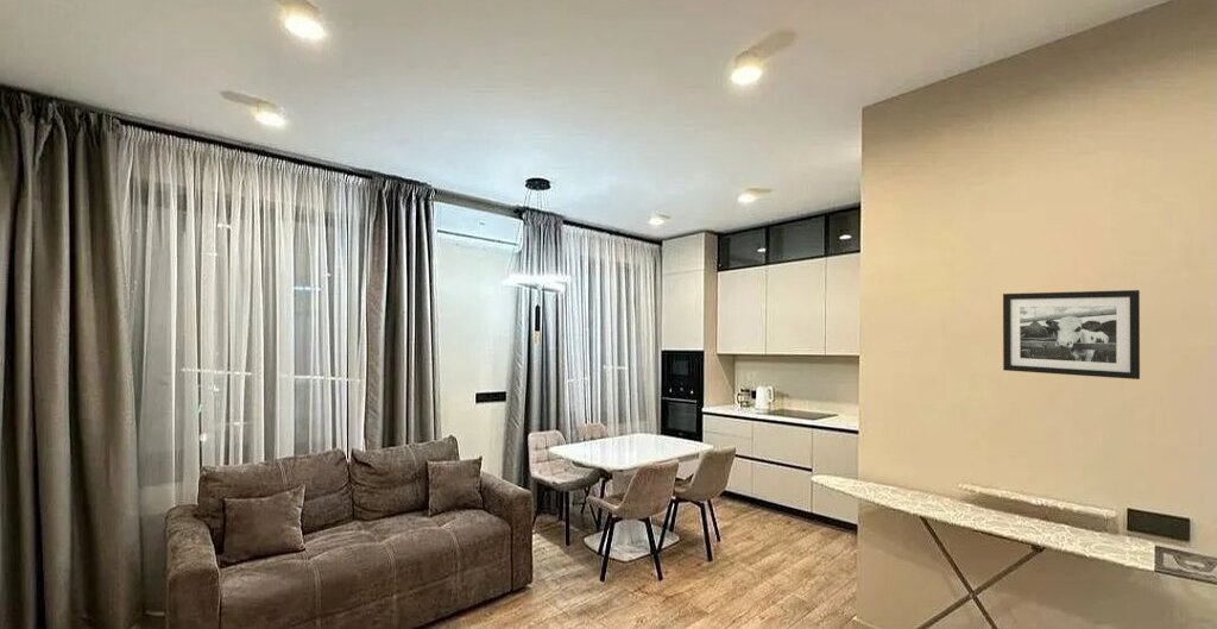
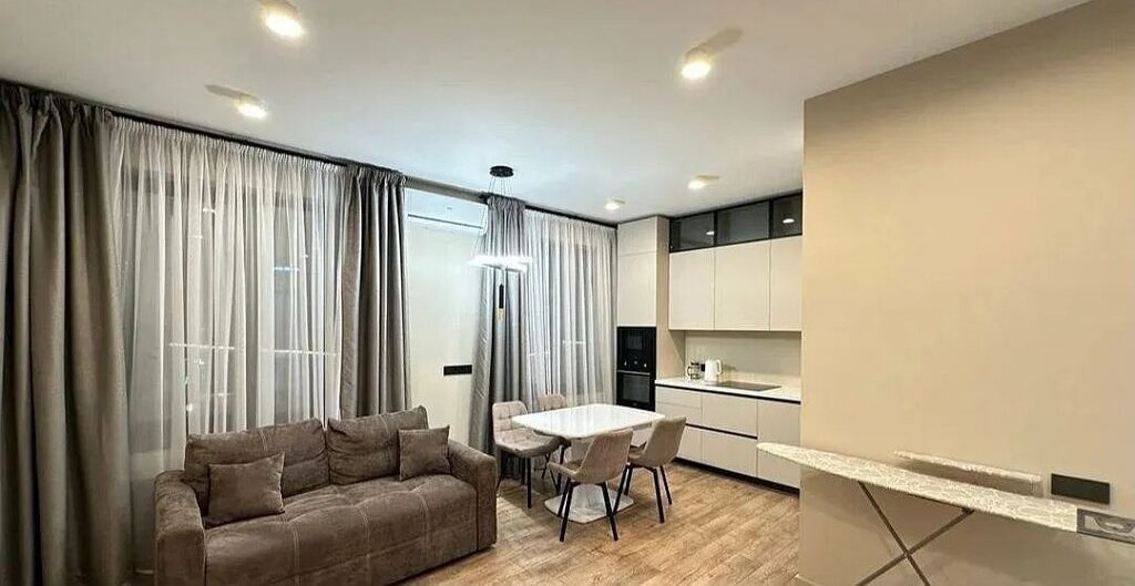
- picture frame [1002,289,1141,380]
